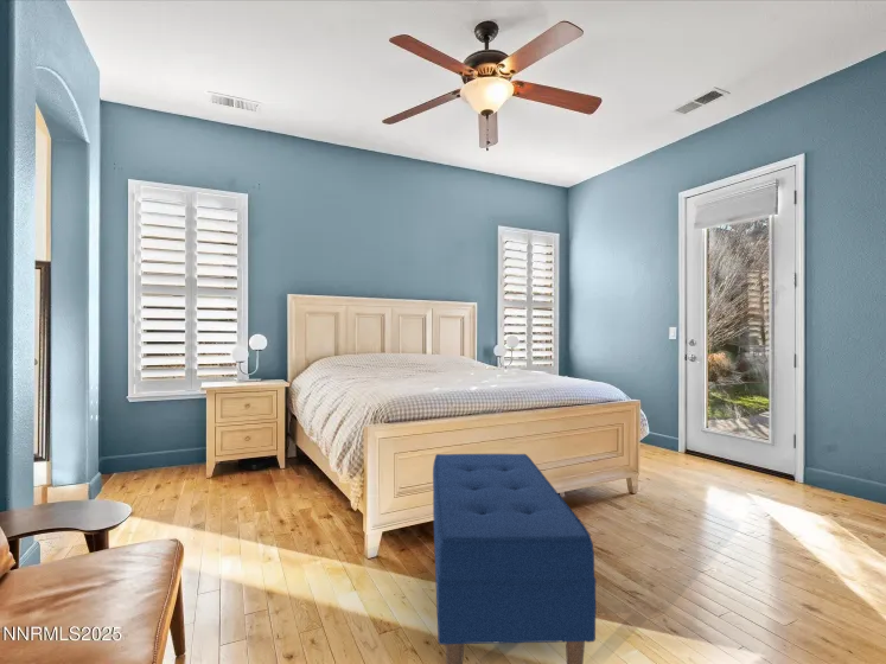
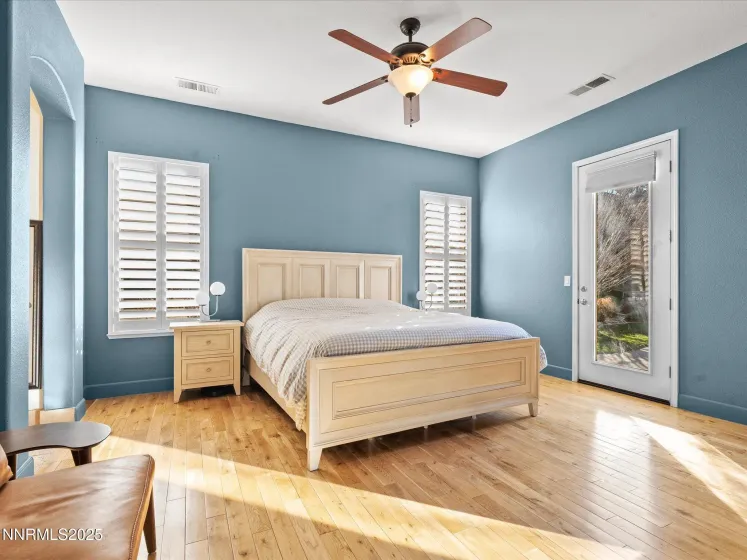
- bench [432,453,598,664]
